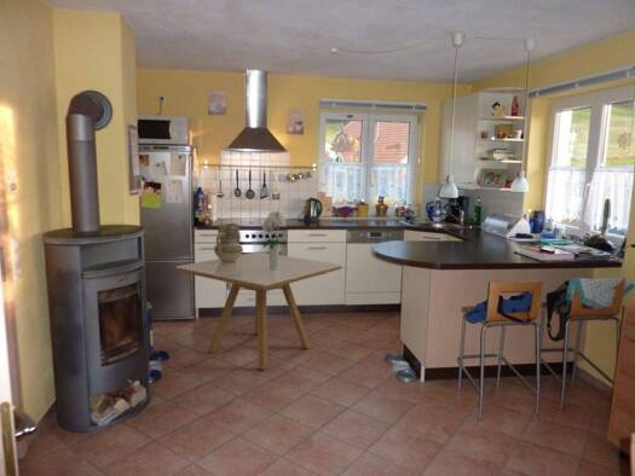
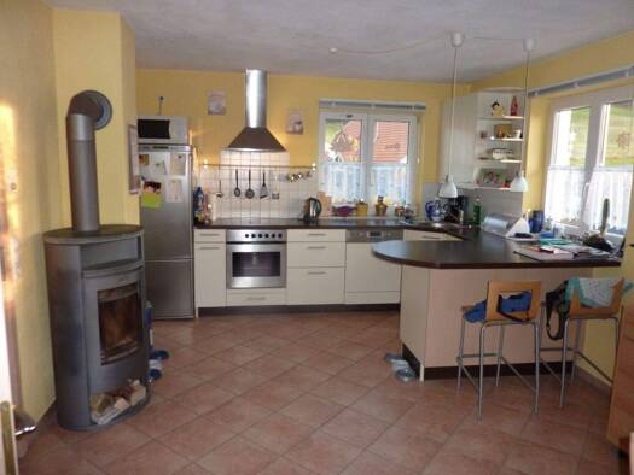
- bouquet [261,209,287,271]
- dining table [175,250,342,371]
- ceramic jug [213,222,244,263]
